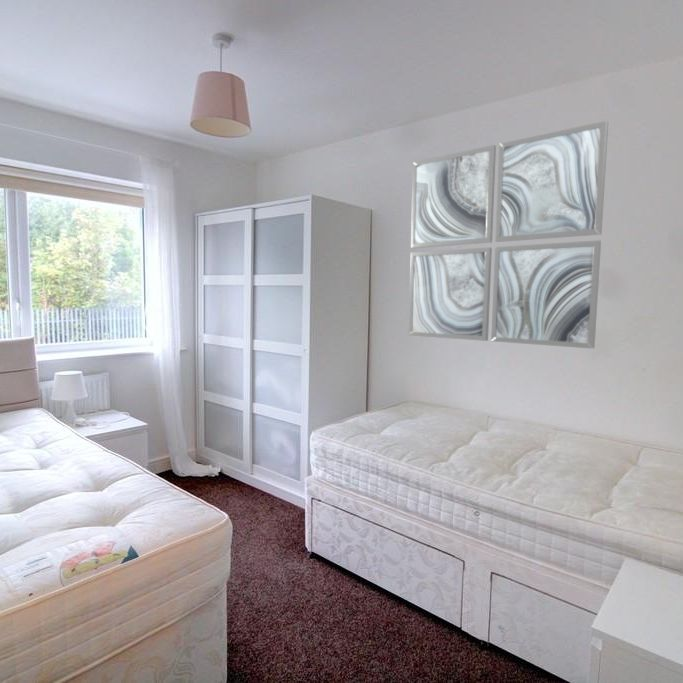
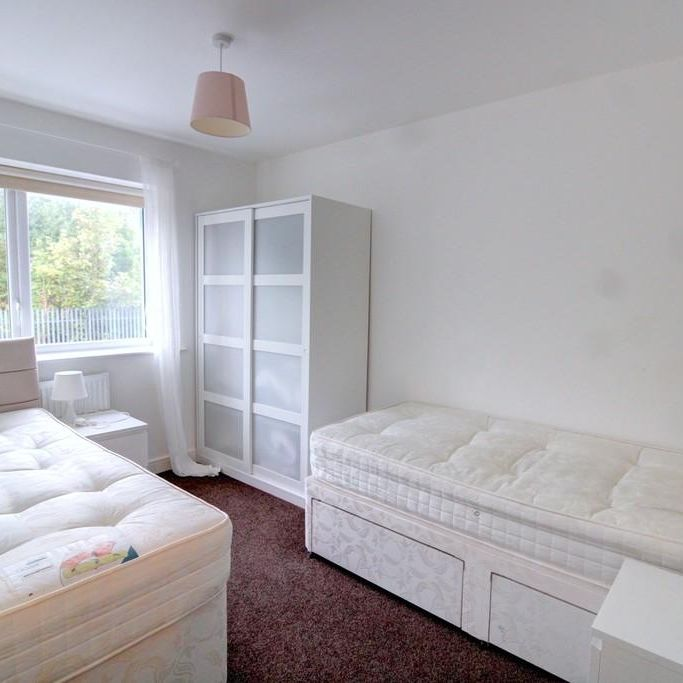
- wall art [408,120,609,350]
